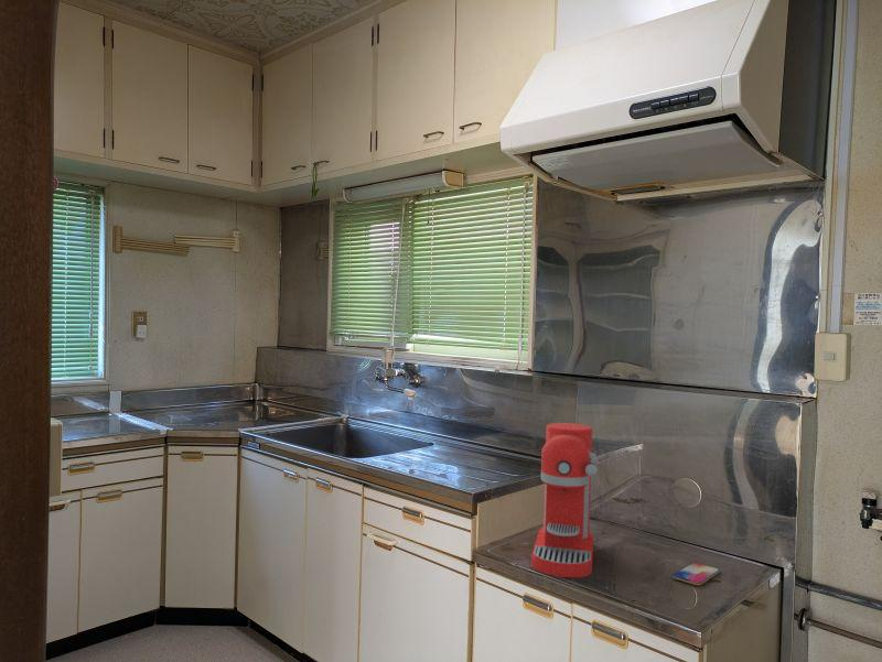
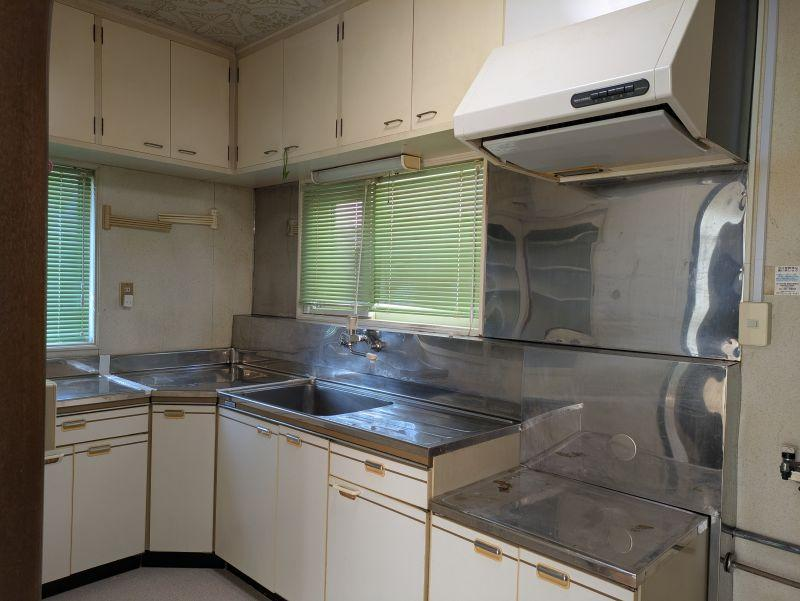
- coffee maker [530,422,599,578]
- smartphone [671,562,721,586]
